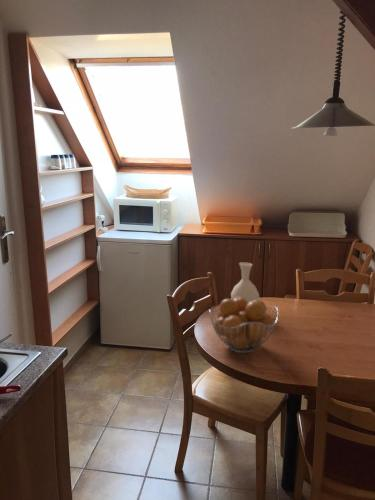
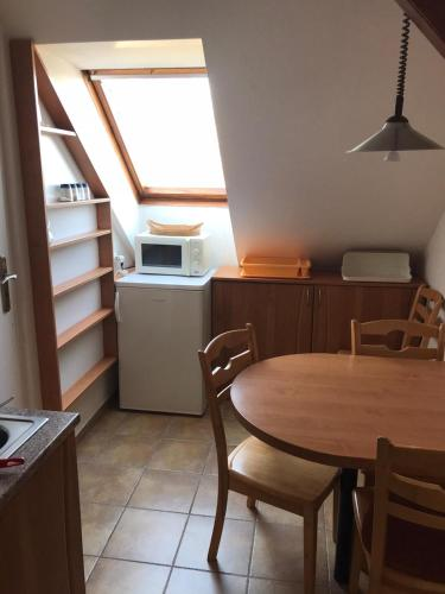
- vase [230,262,260,303]
- fruit basket [208,297,280,354]
